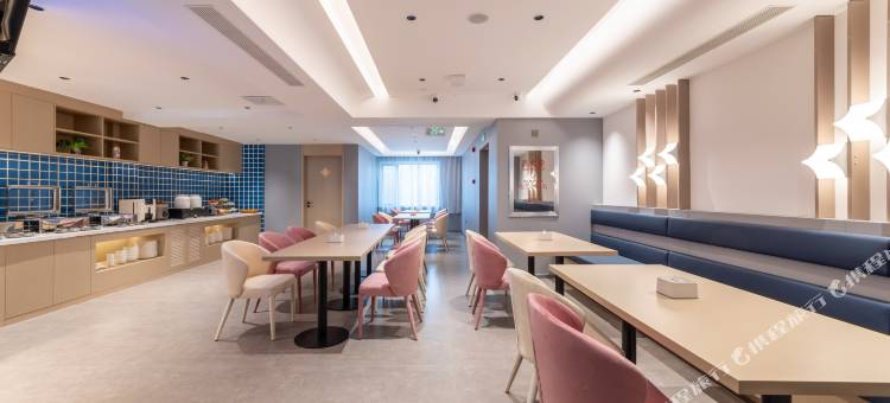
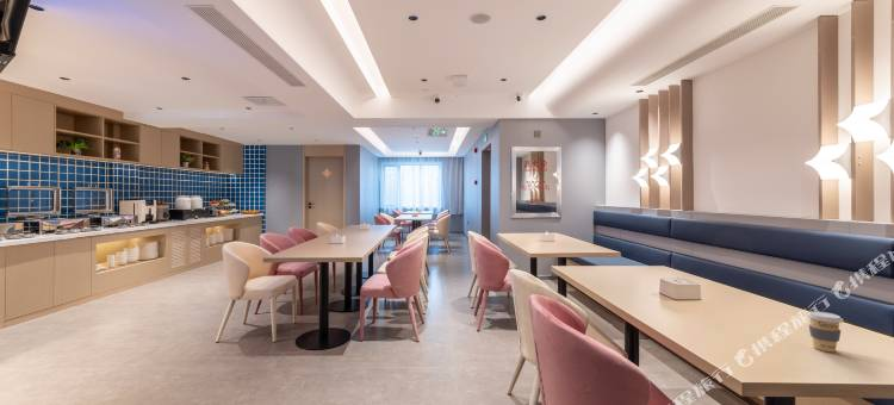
+ coffee cup [805,310,844,354]
